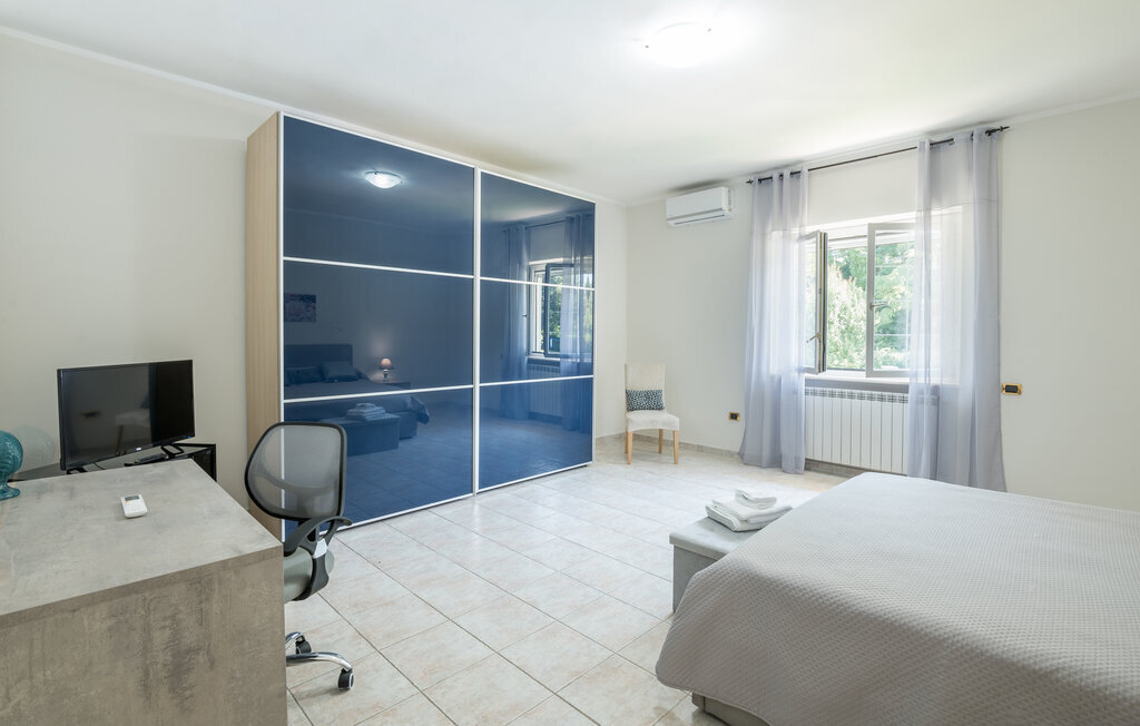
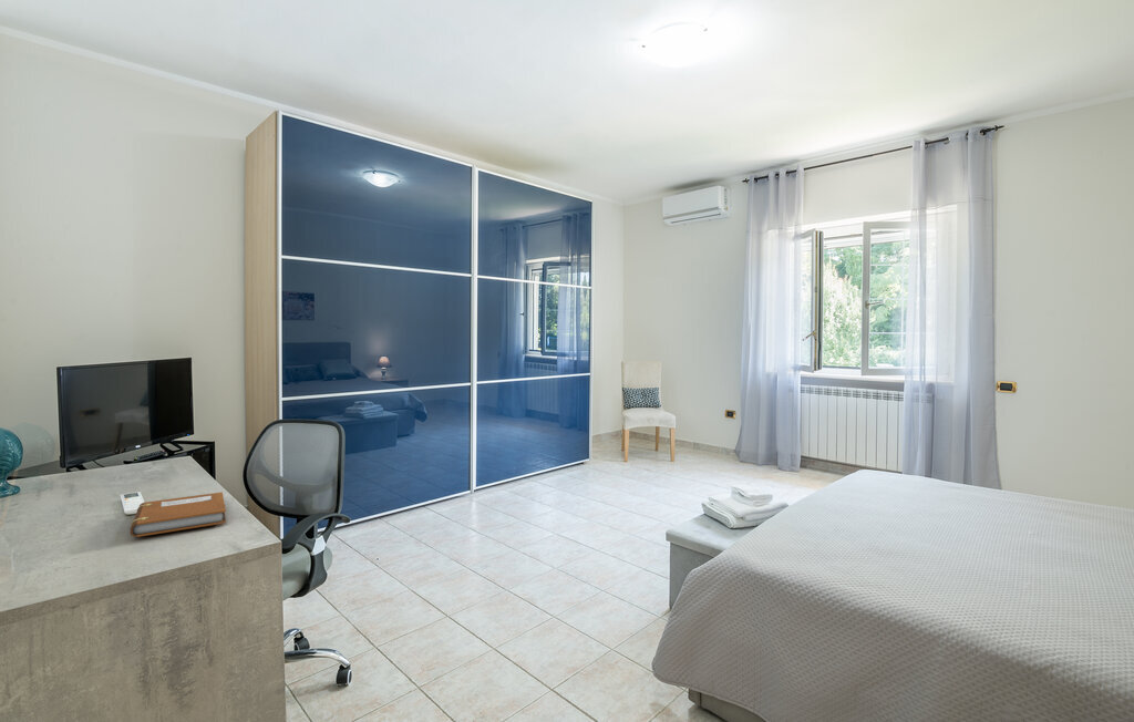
+ notebook [130,491,227,538]
